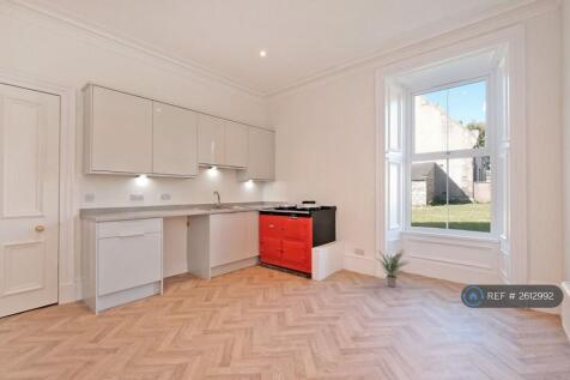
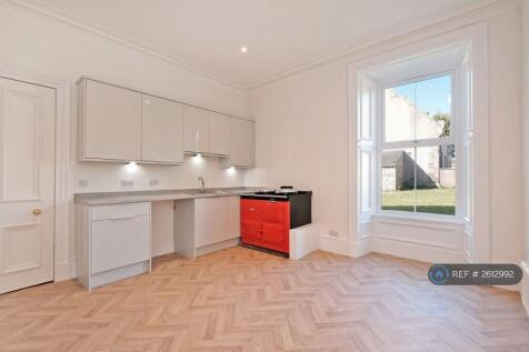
- potted plant [374,249,410,288]
